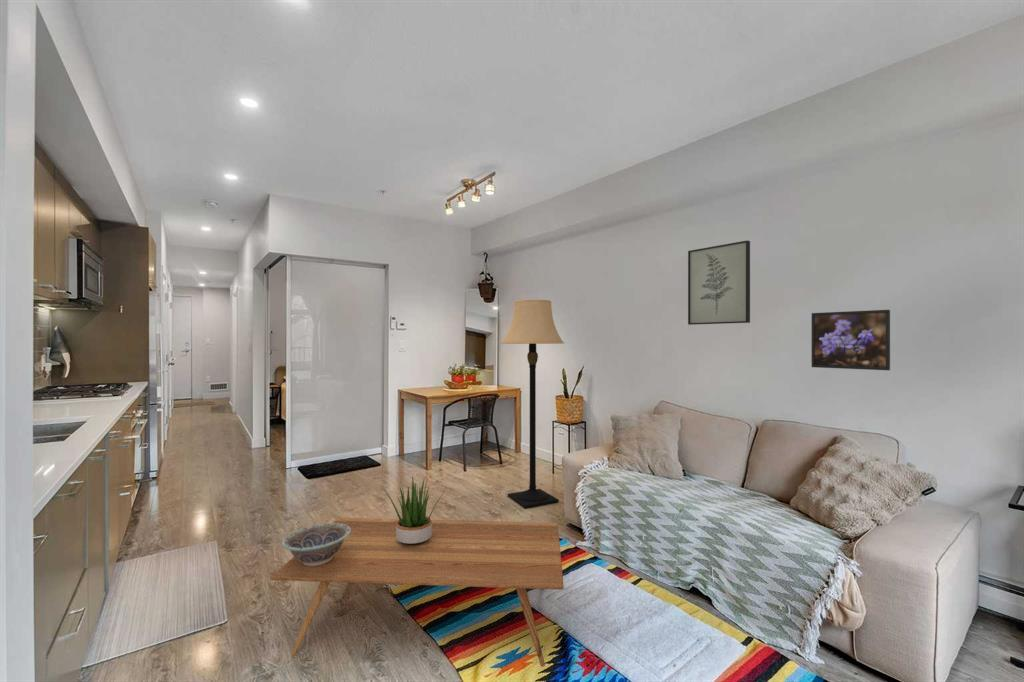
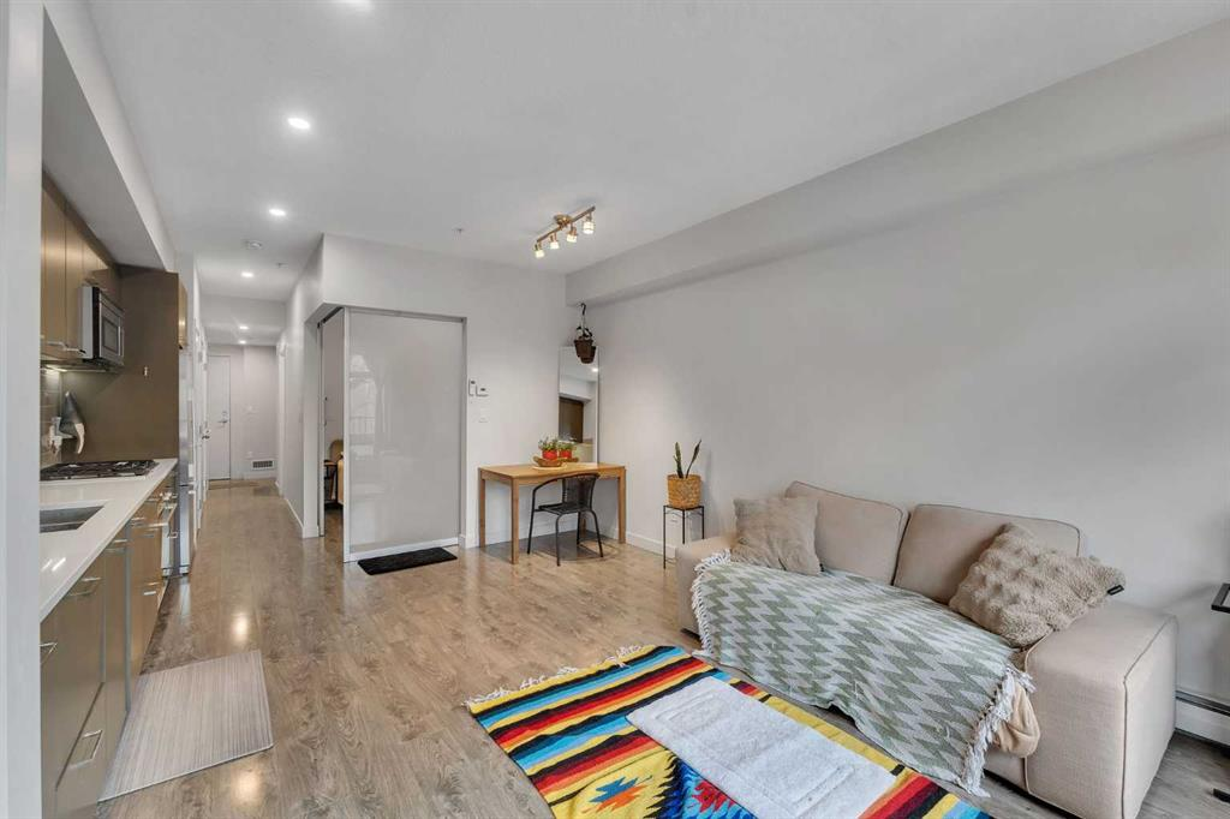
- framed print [811,309,891,371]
- decorative bowl [281,522,351,566]
- wall art [687,239,751,326]
- coffee table [269,516,565,667]
- lamp [500,298,565,510]
- potted plant [381,474,445,545]
